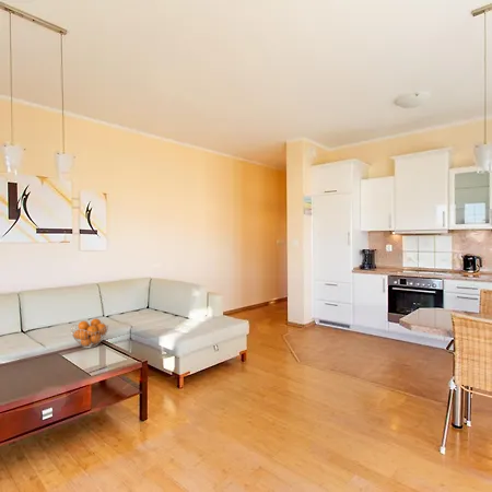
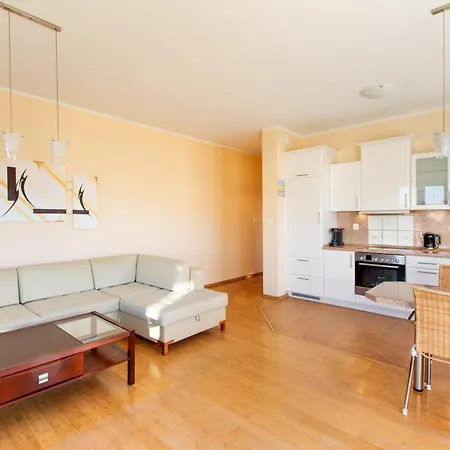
- fruit basket [70,317,109,349]
